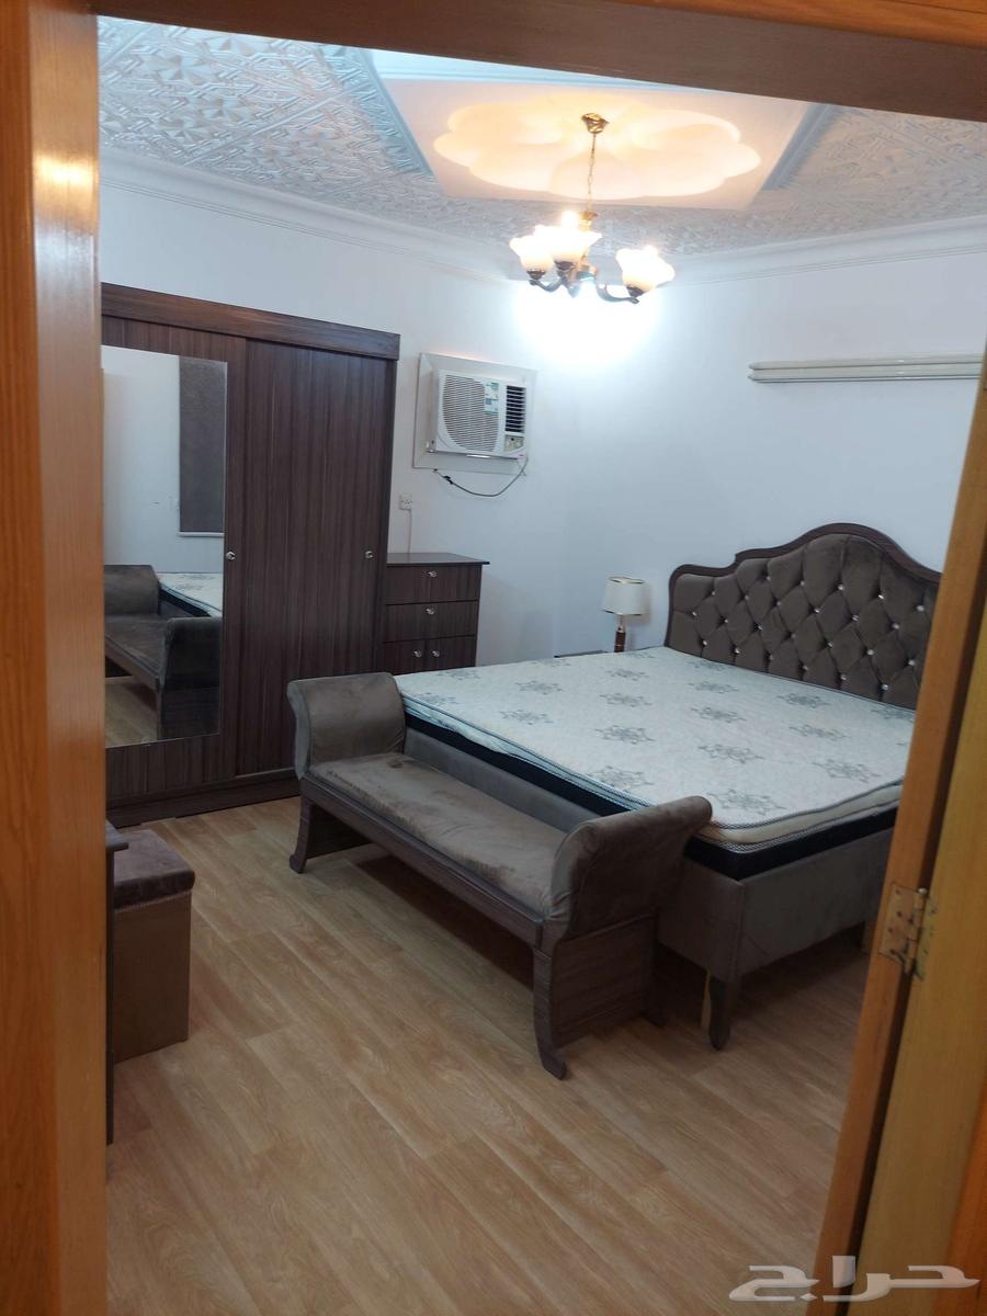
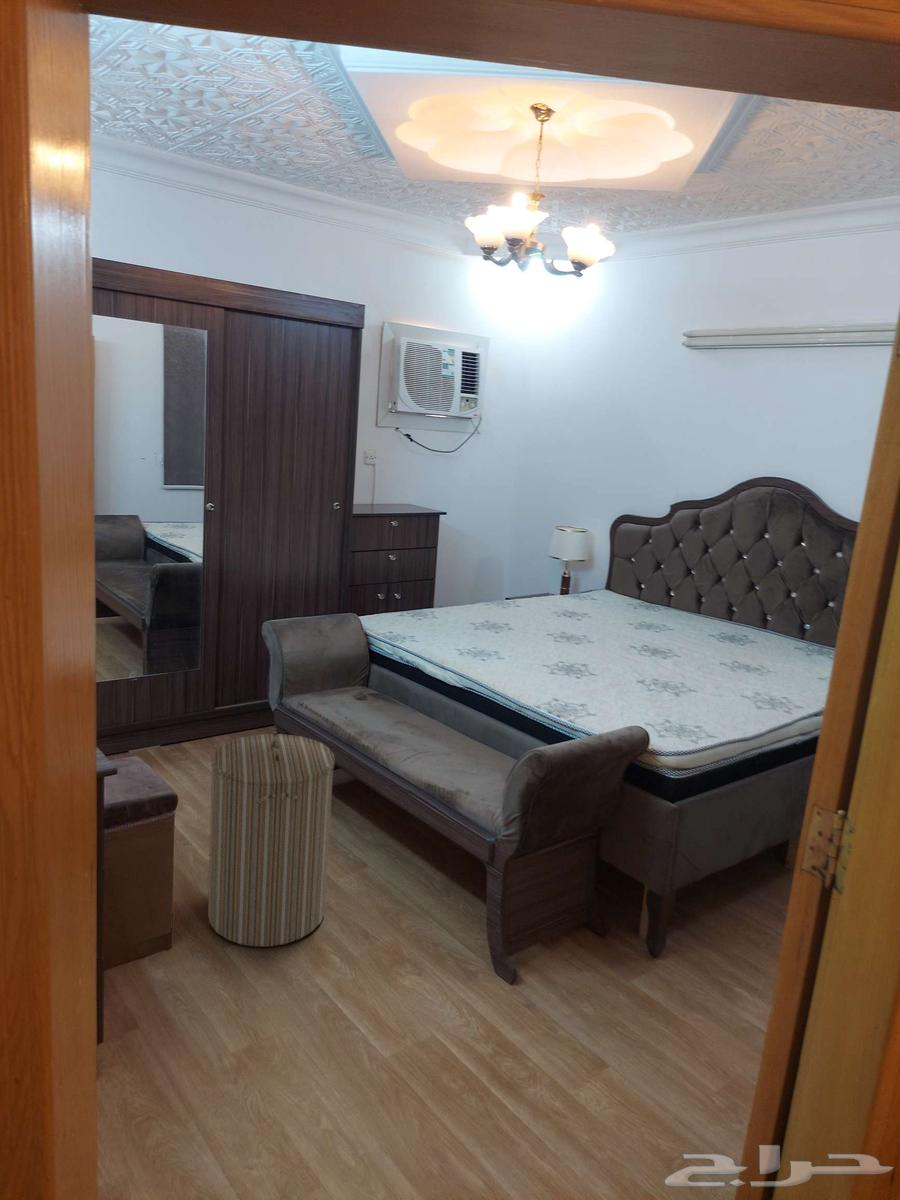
+ laundry hamper [207,726,335,948]
